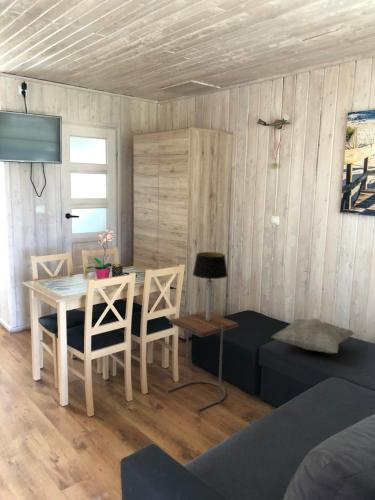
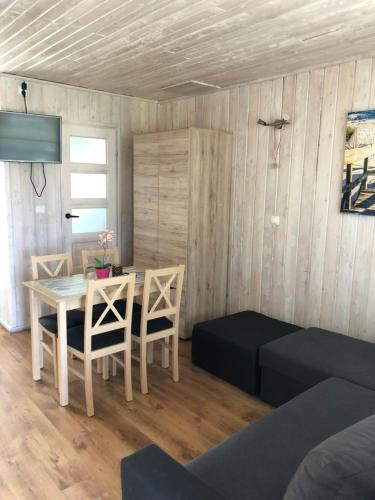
- decorative pillow [270,318,356,354]
- table lamp [192,251,229,320]
- side table [167,310,239,412]
